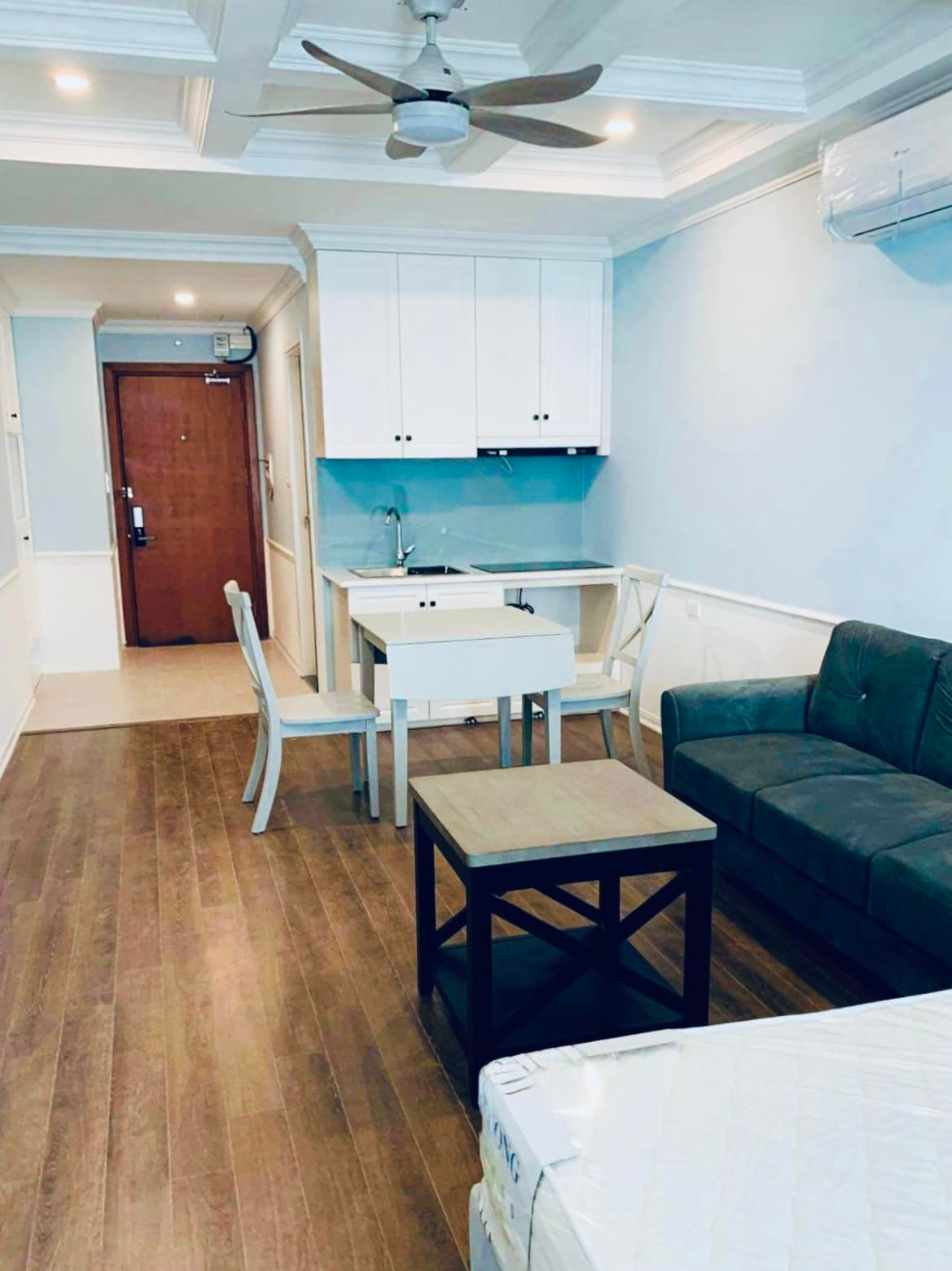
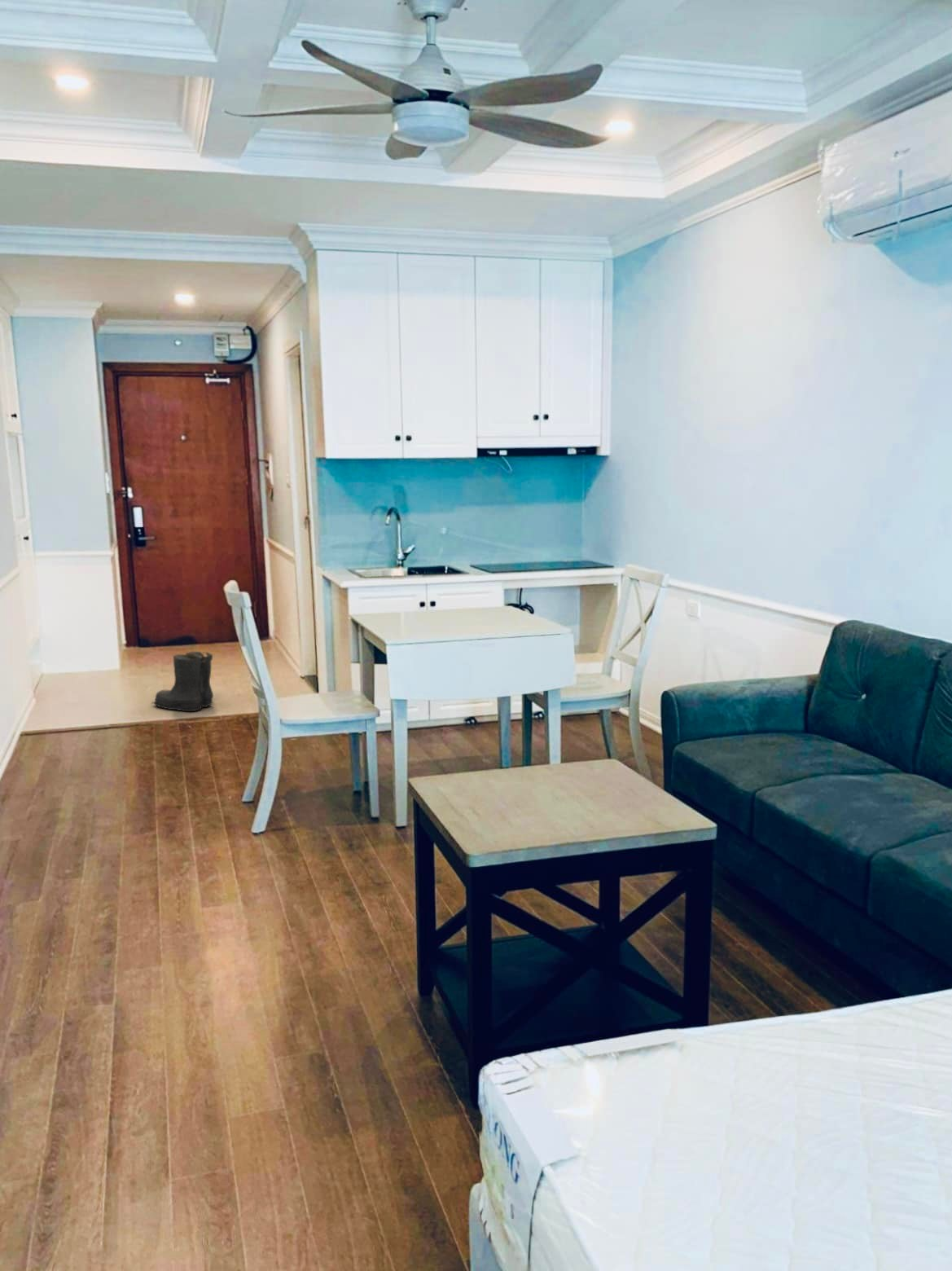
+ boots [151,651,214,712]
